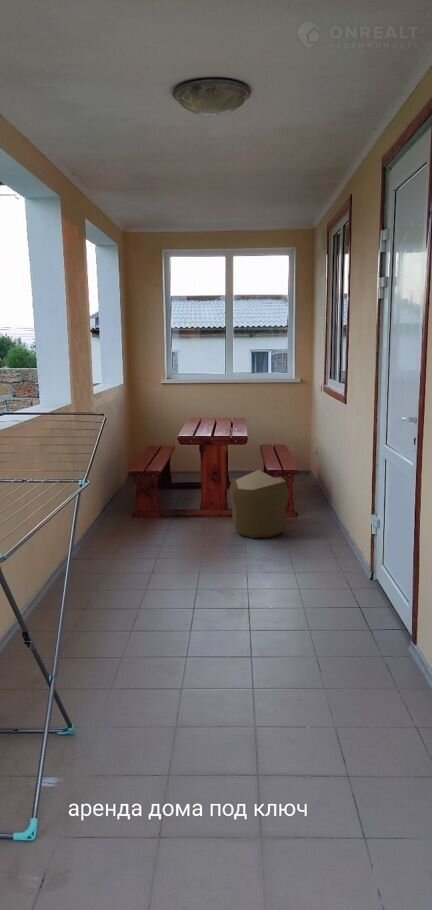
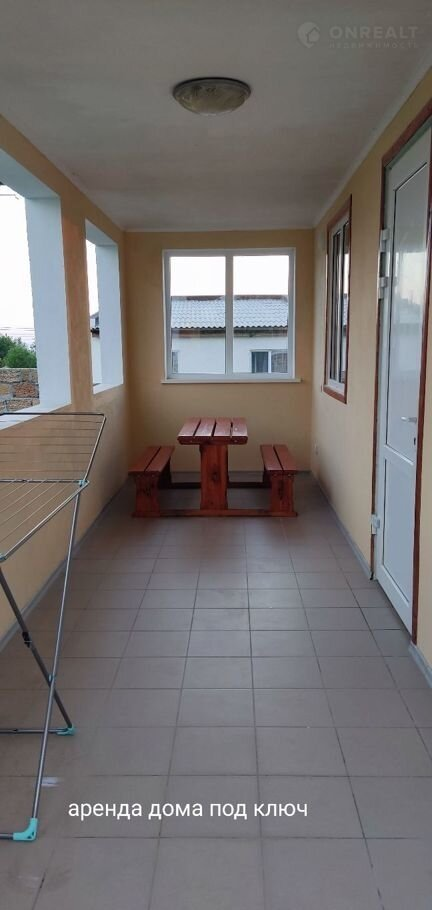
- pouf [228,469,291,539]
